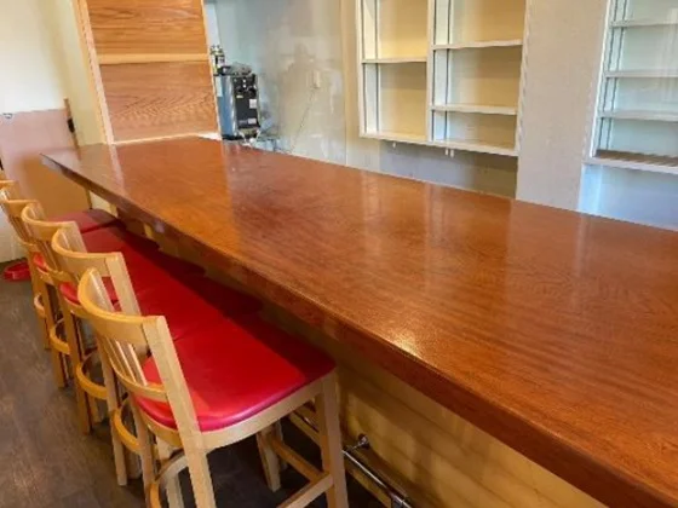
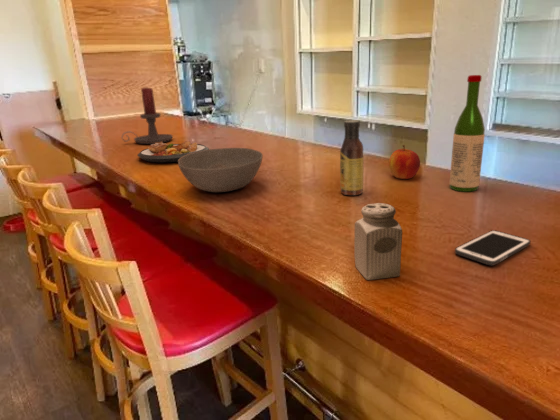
+ apple [388,144,421,180]
+ salt shaker [353,202,403,281]
+ bowl [177,147,264,193]
+ wine bottle [449,74,486,193]
+ cell phone [454,229,531,266]
+ candle holder [121,86,174,145]
+ sauce bottle [339,119,365,196]
+ plate [136,140,210,163]
